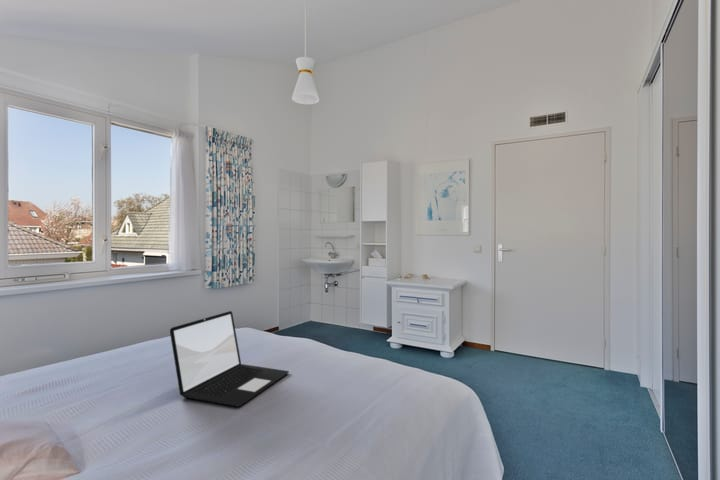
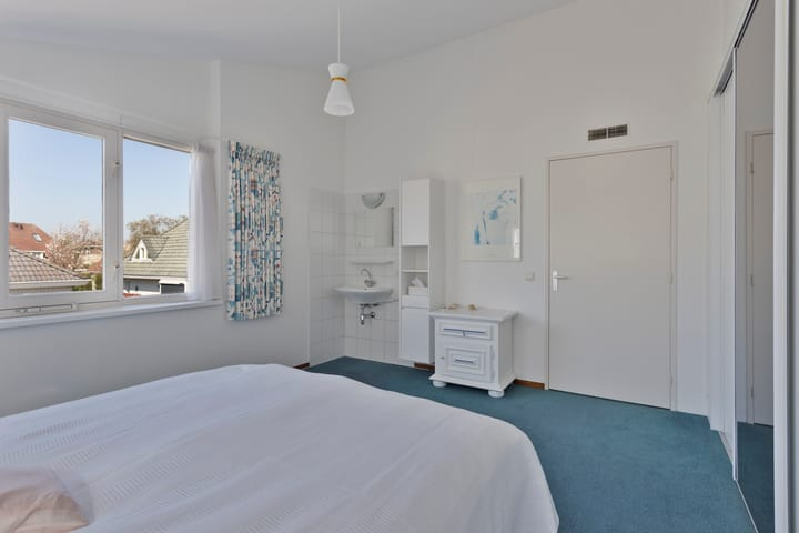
- laptop [169,310,290,408]
